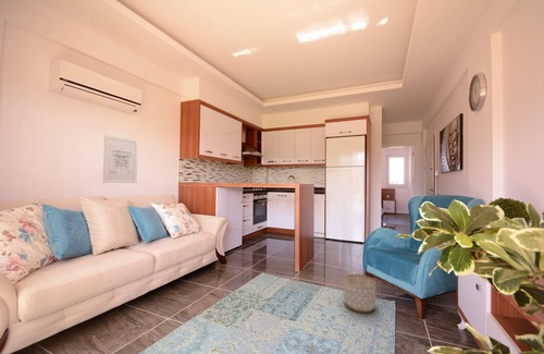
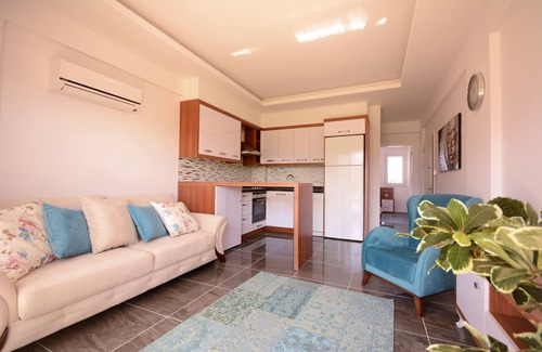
- wall art [102,134,139,184]
- planter [343,273,376,314]
